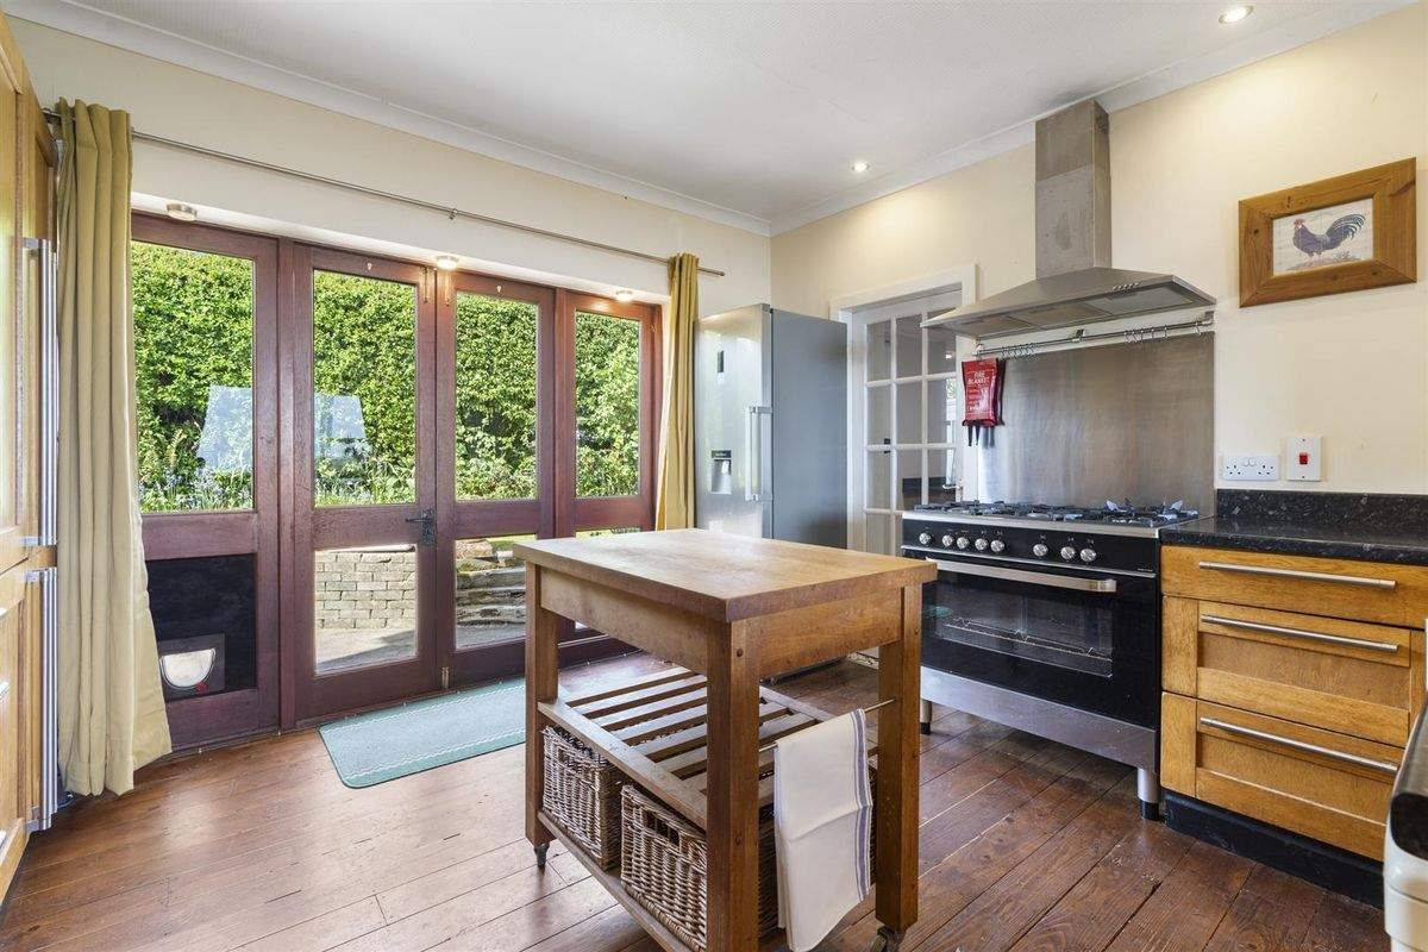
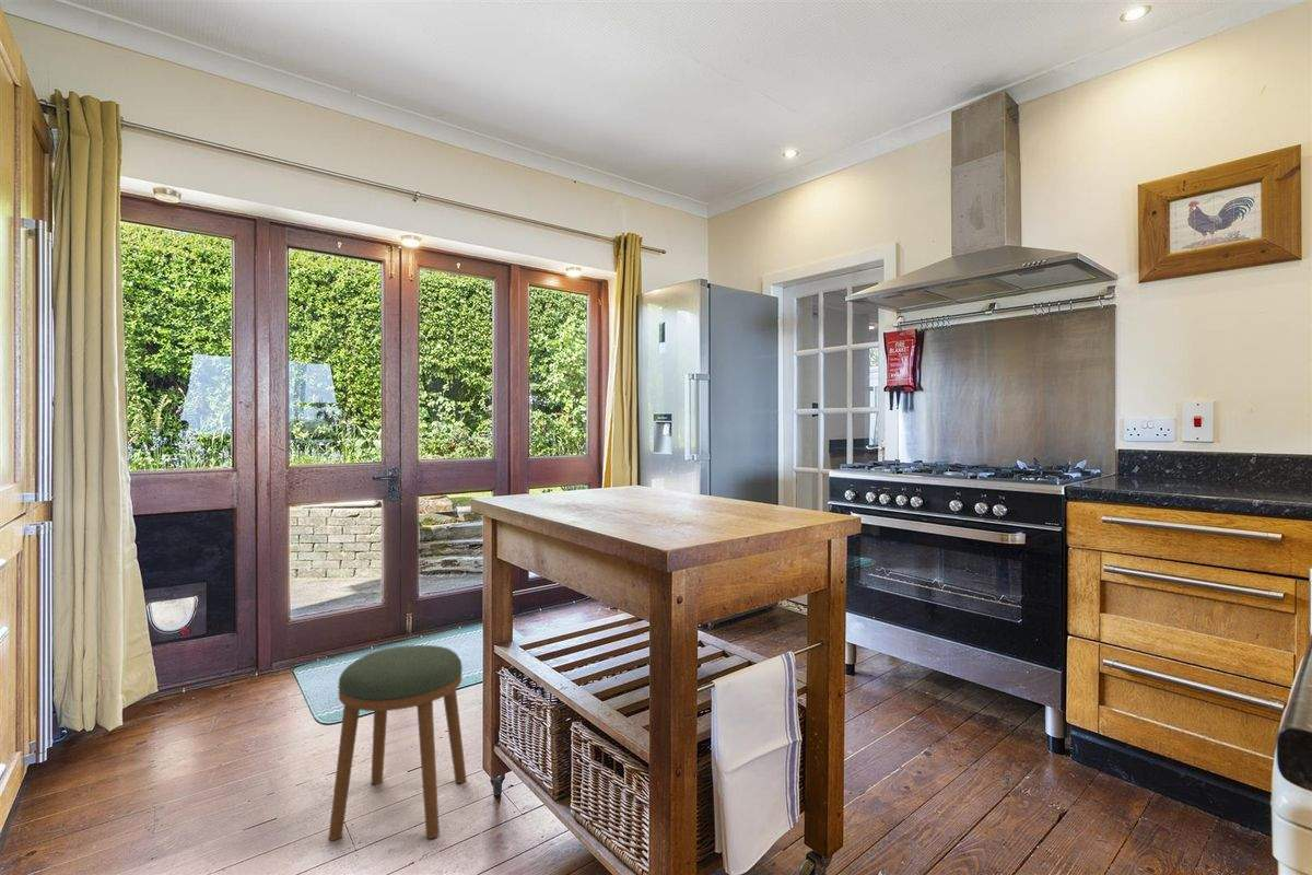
+ stool [328,644,468,841]
